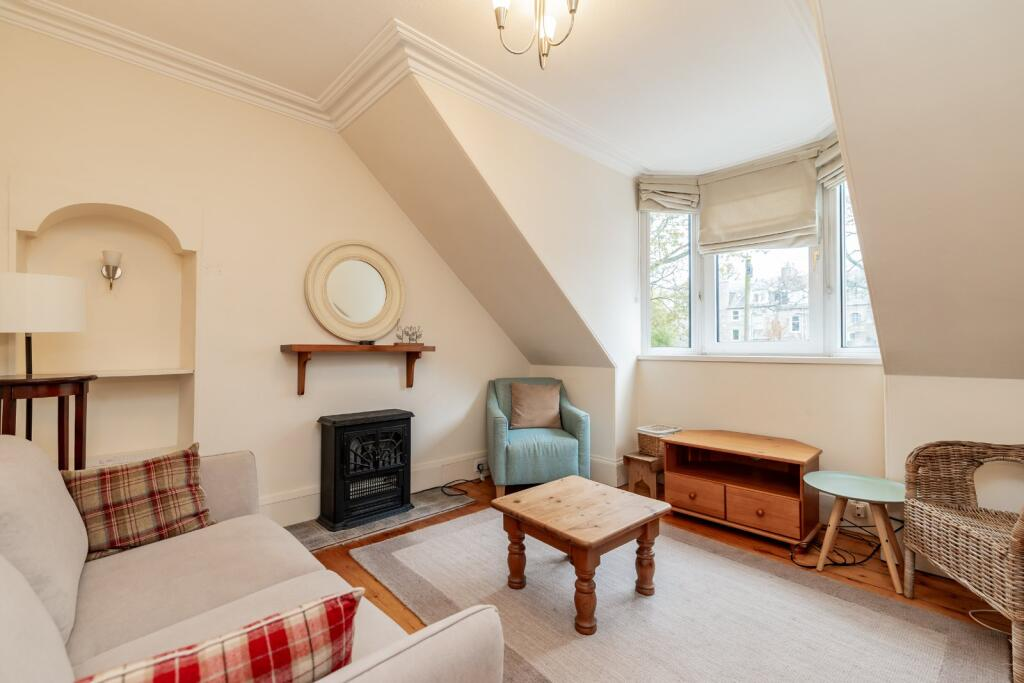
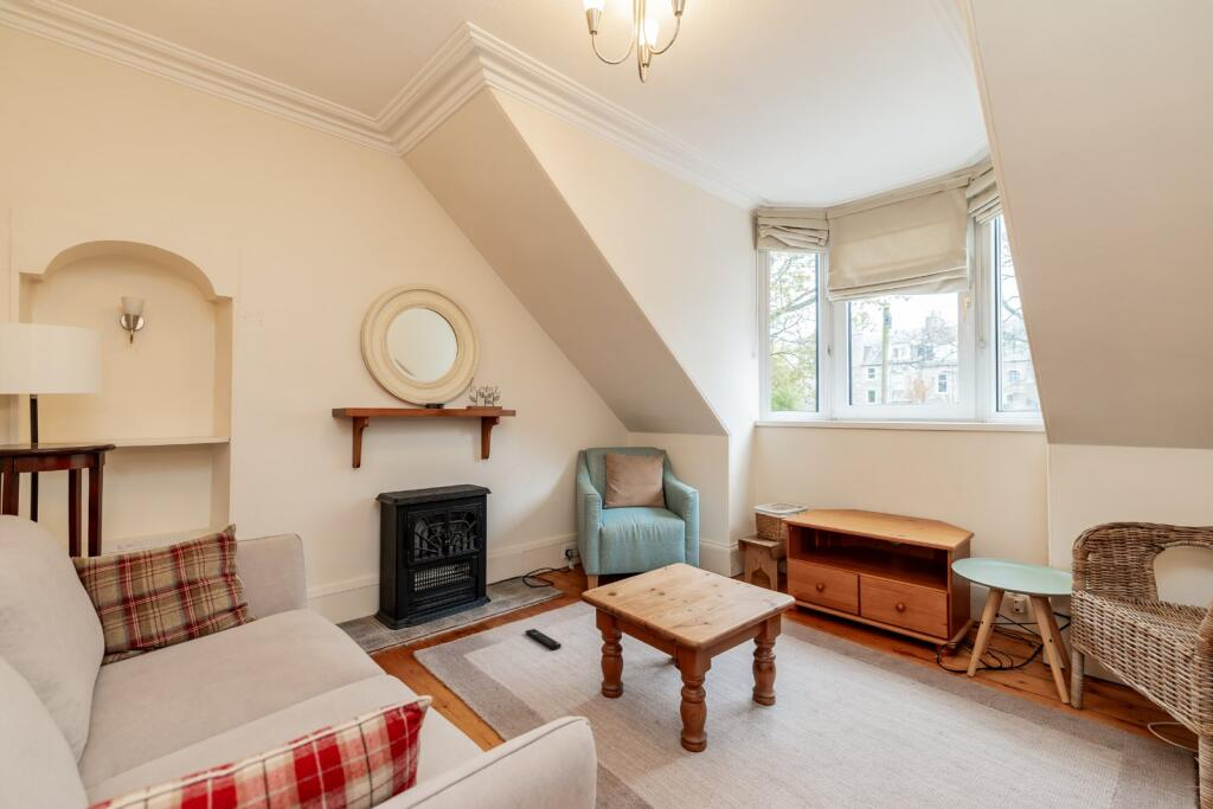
+ remote control [525,628,563,650]
